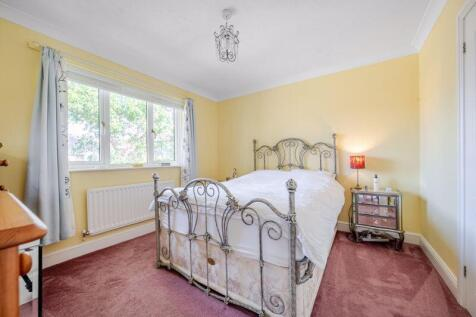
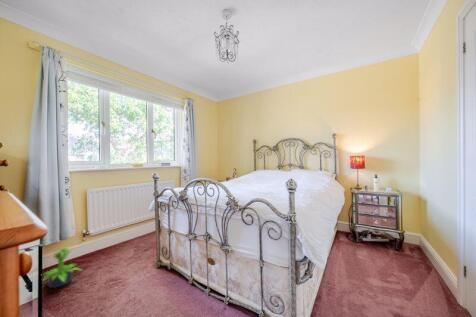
+ potted plant [42,246,84,289]
